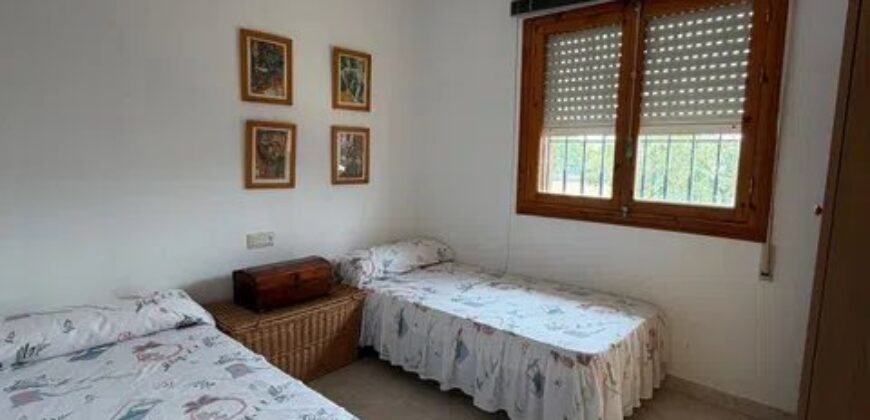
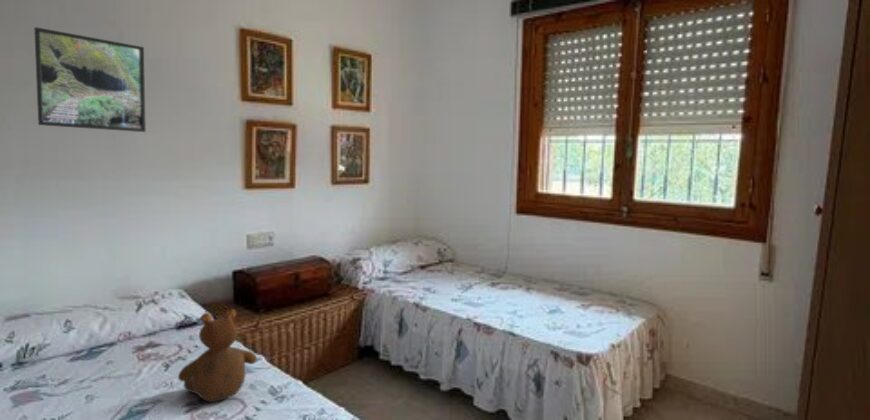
+ teddy bear [177,308,258,403]
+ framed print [33,26,147,133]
